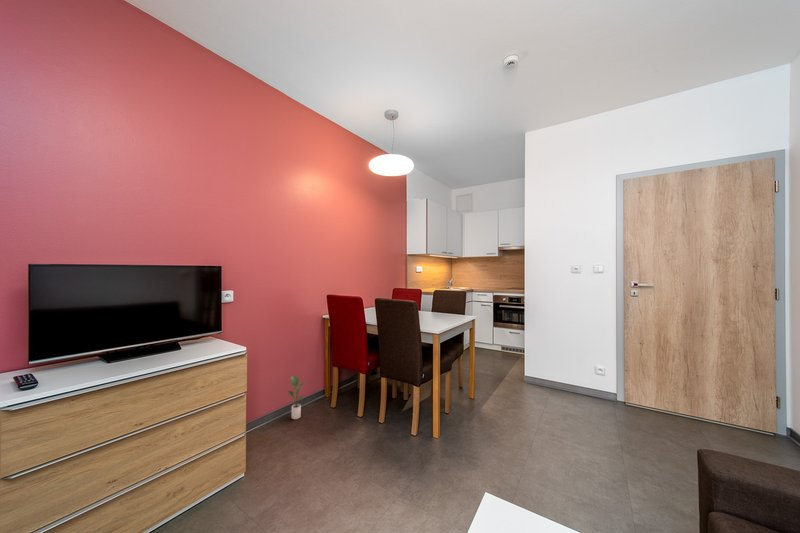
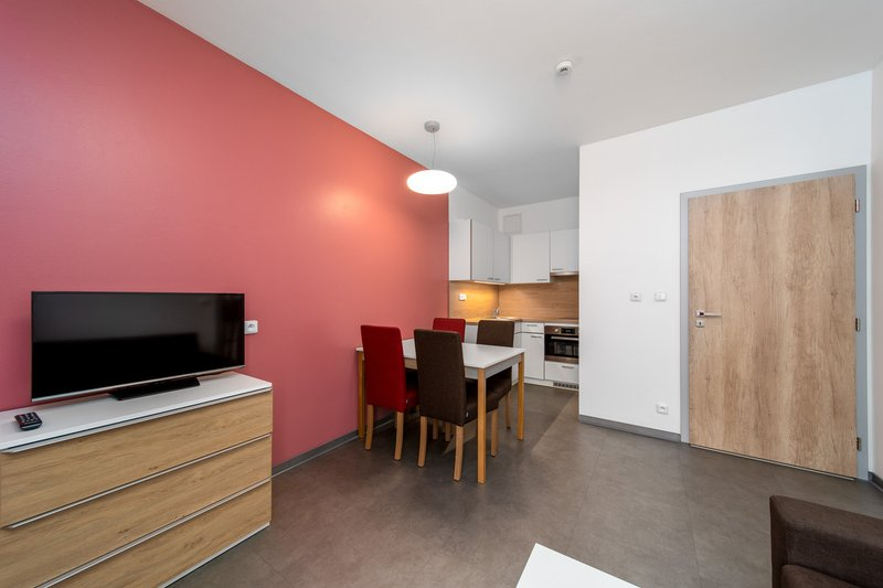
- potted plant [286,374,307,420]
